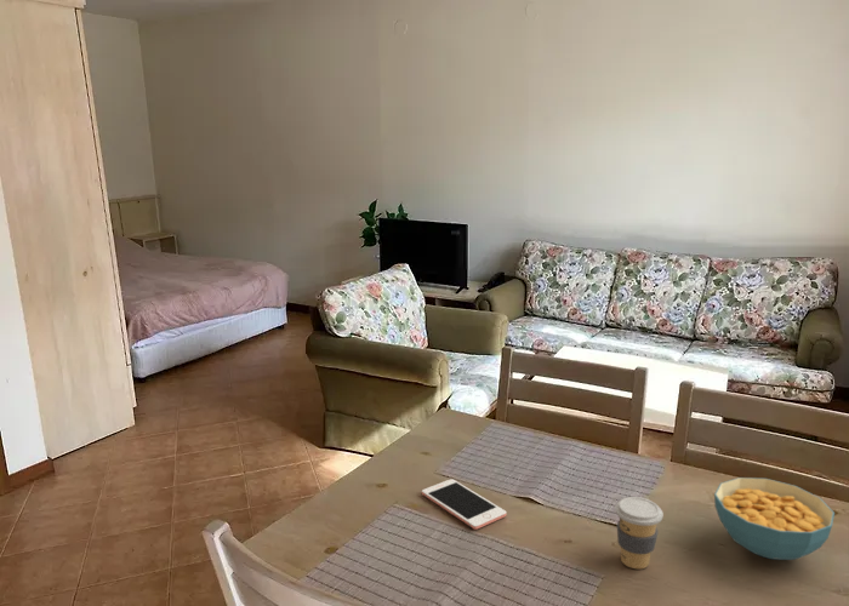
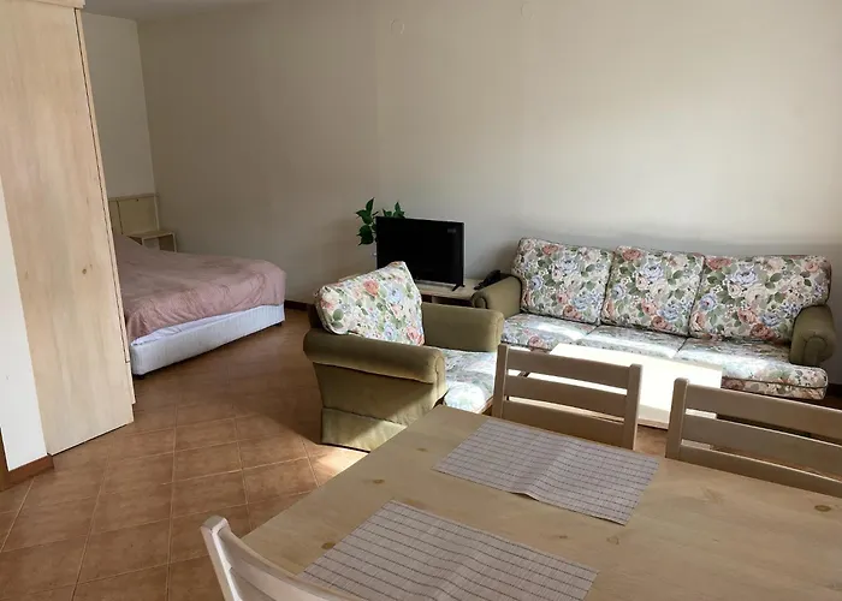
- coffee cup [614,496,665,570]
- cereal bowl [713,476,836,561]
- cell phone [421,478,507,531]
